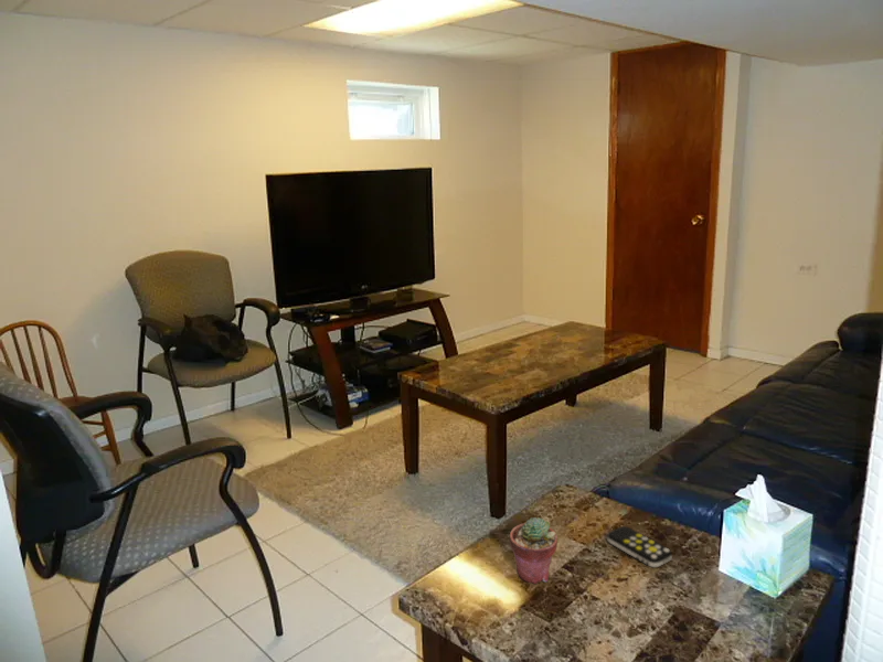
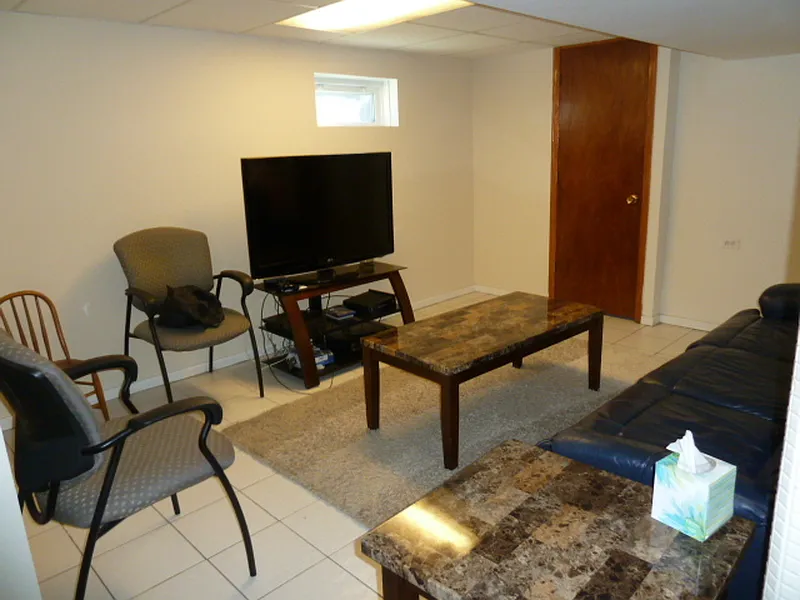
- remote control [606,525,673,568]
- potted succulent [509,516,558,585]
